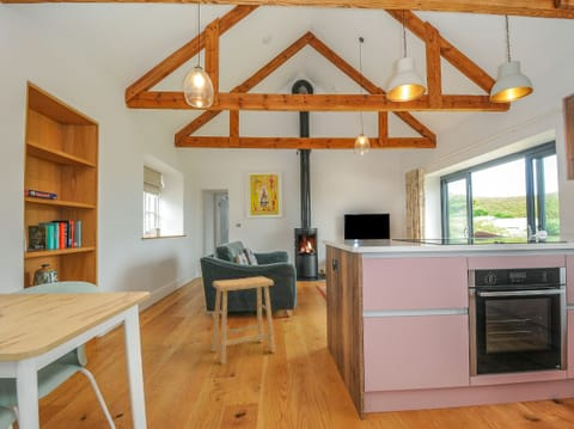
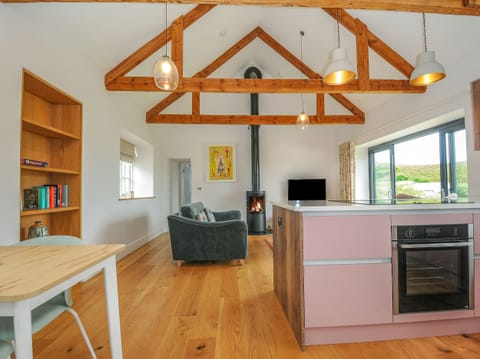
- stool [210,275,276,366]
